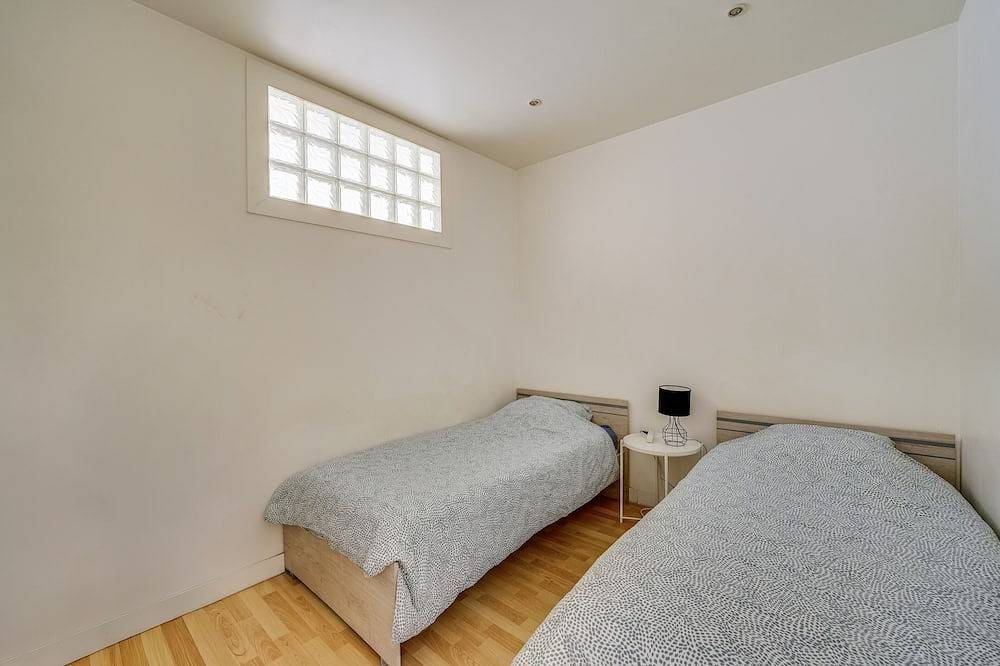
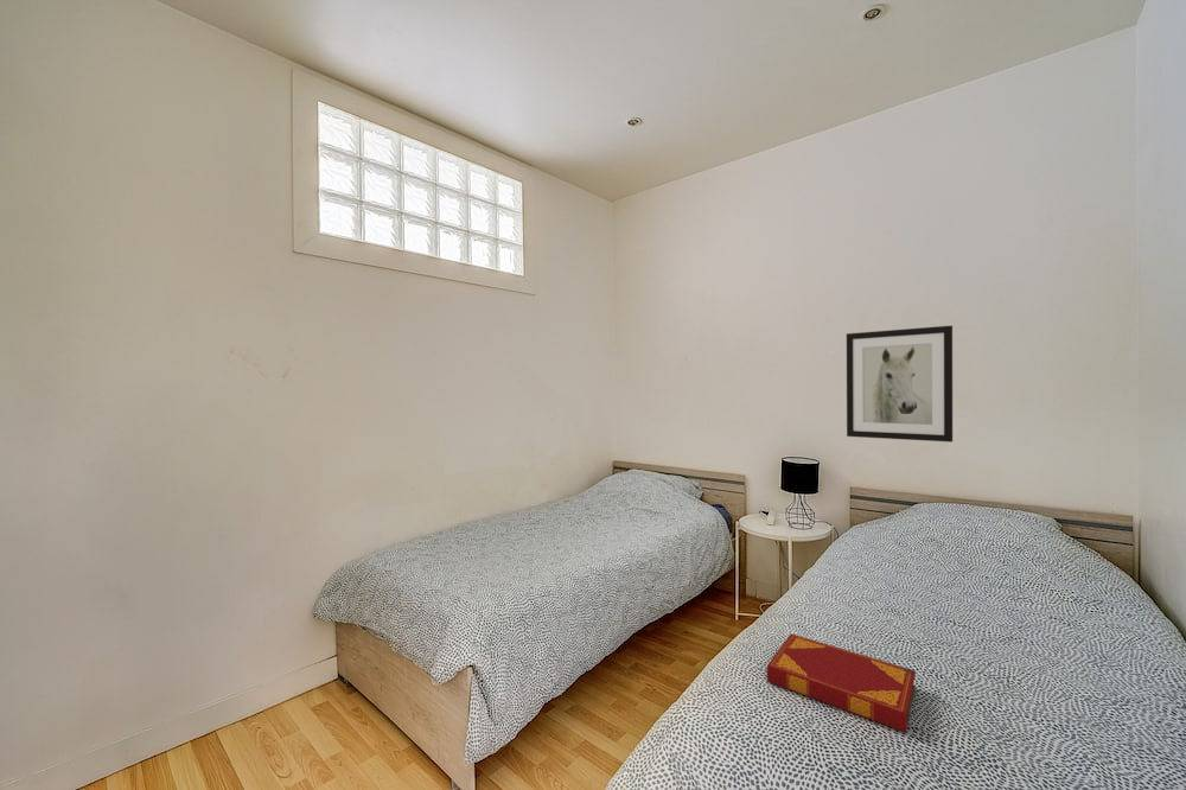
+ wall art [846,325,954,442]
+ hardback book [766,632,917,733]
